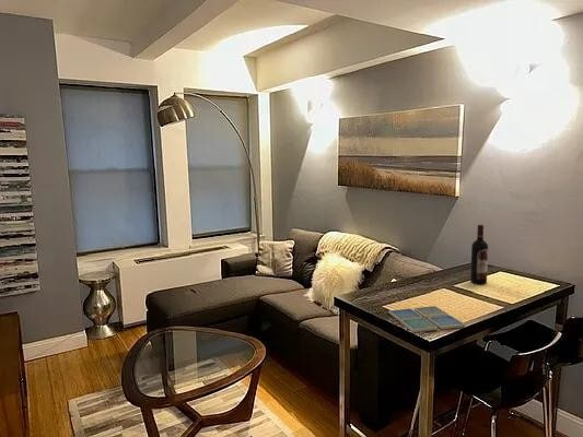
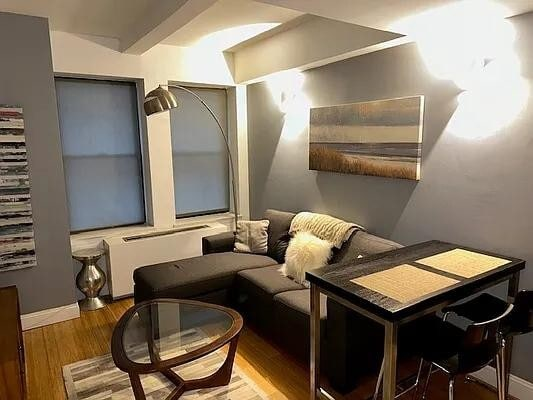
- drink coaster [387,305,466,333]
- wine bottle [469,224,489,285]
